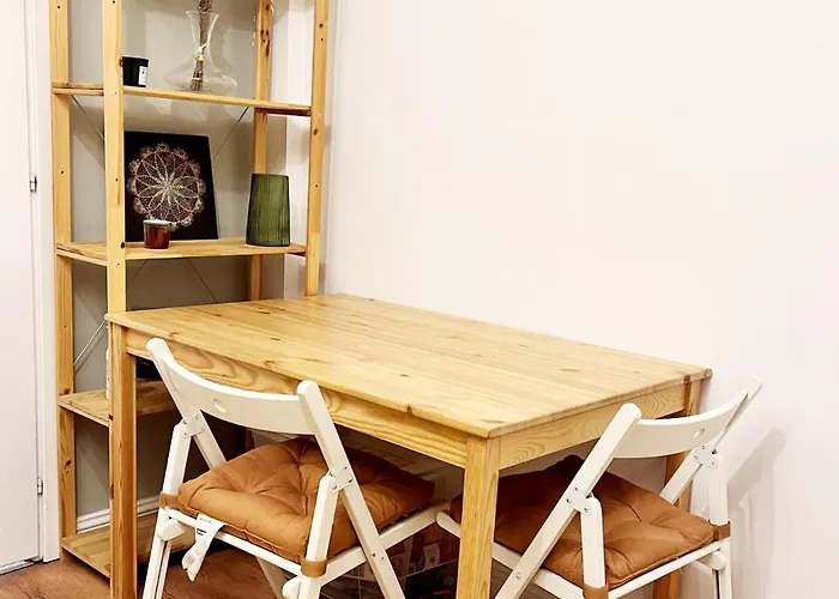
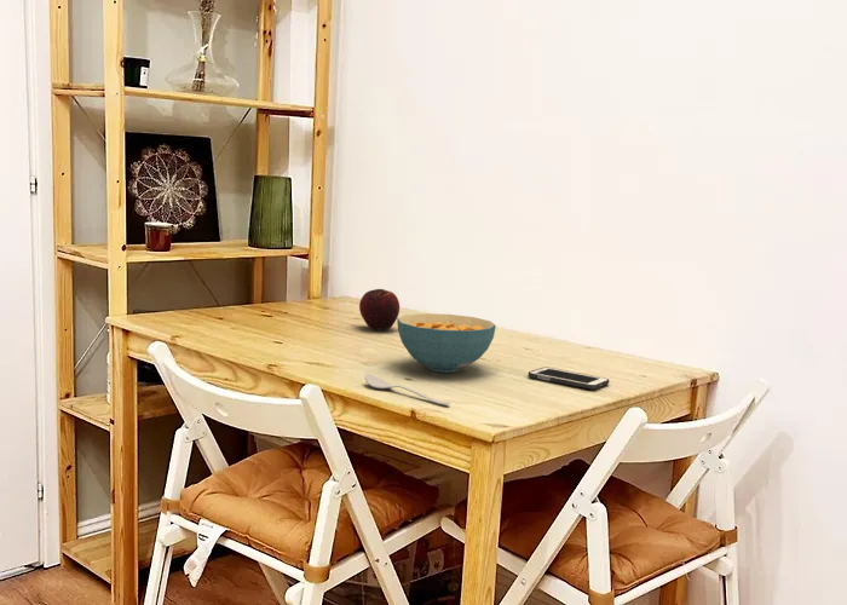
+ fruit [358,288,401,332]
+ cereal bowl [396,312,497,374]
+ cell phone [528,365,610,391]
+ spoon [363,373,451,405]
